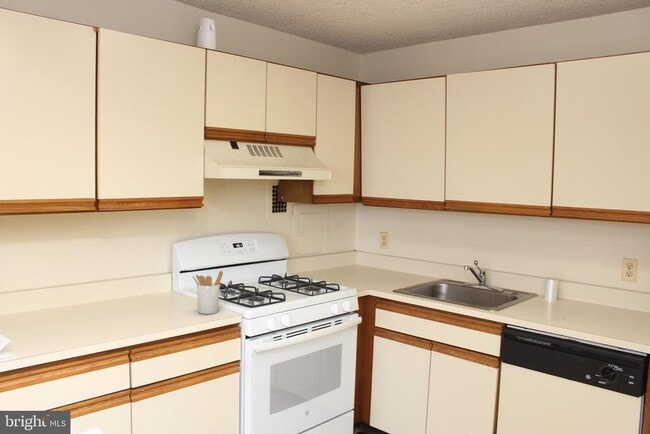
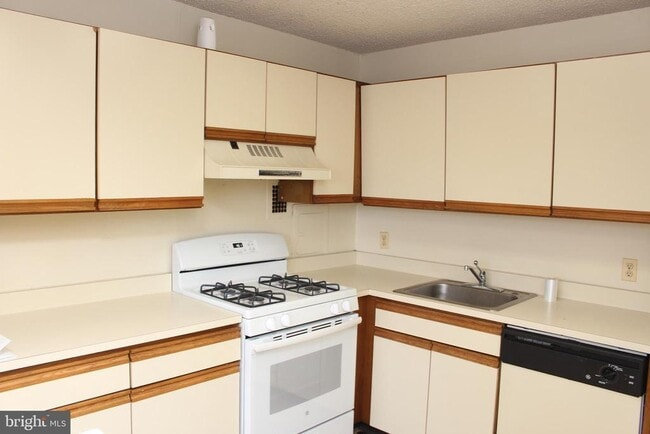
- utensil holder [192,270,224,315]
